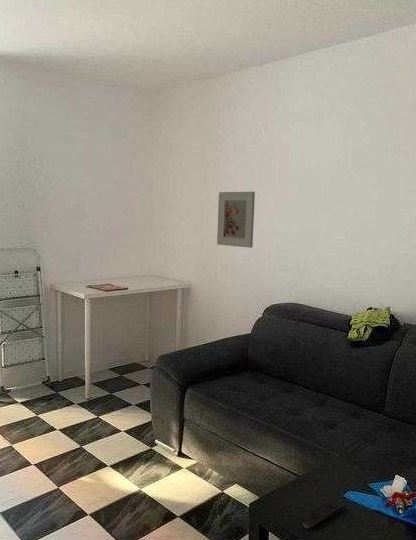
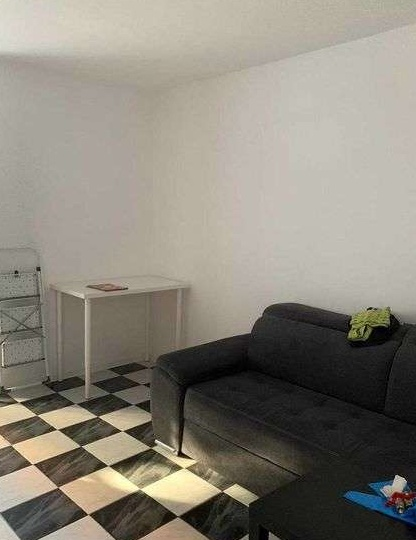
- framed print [216,191,256,249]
- remote control [302,500,345,529]
